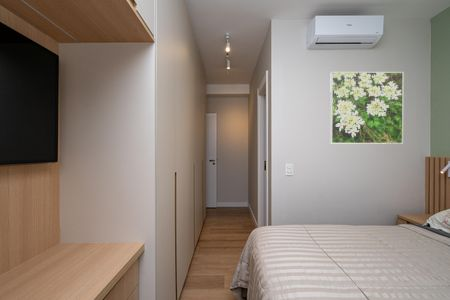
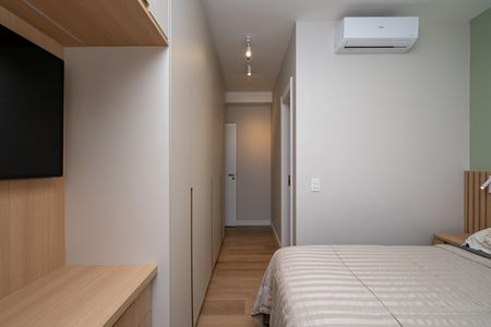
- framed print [329,71,404,145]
